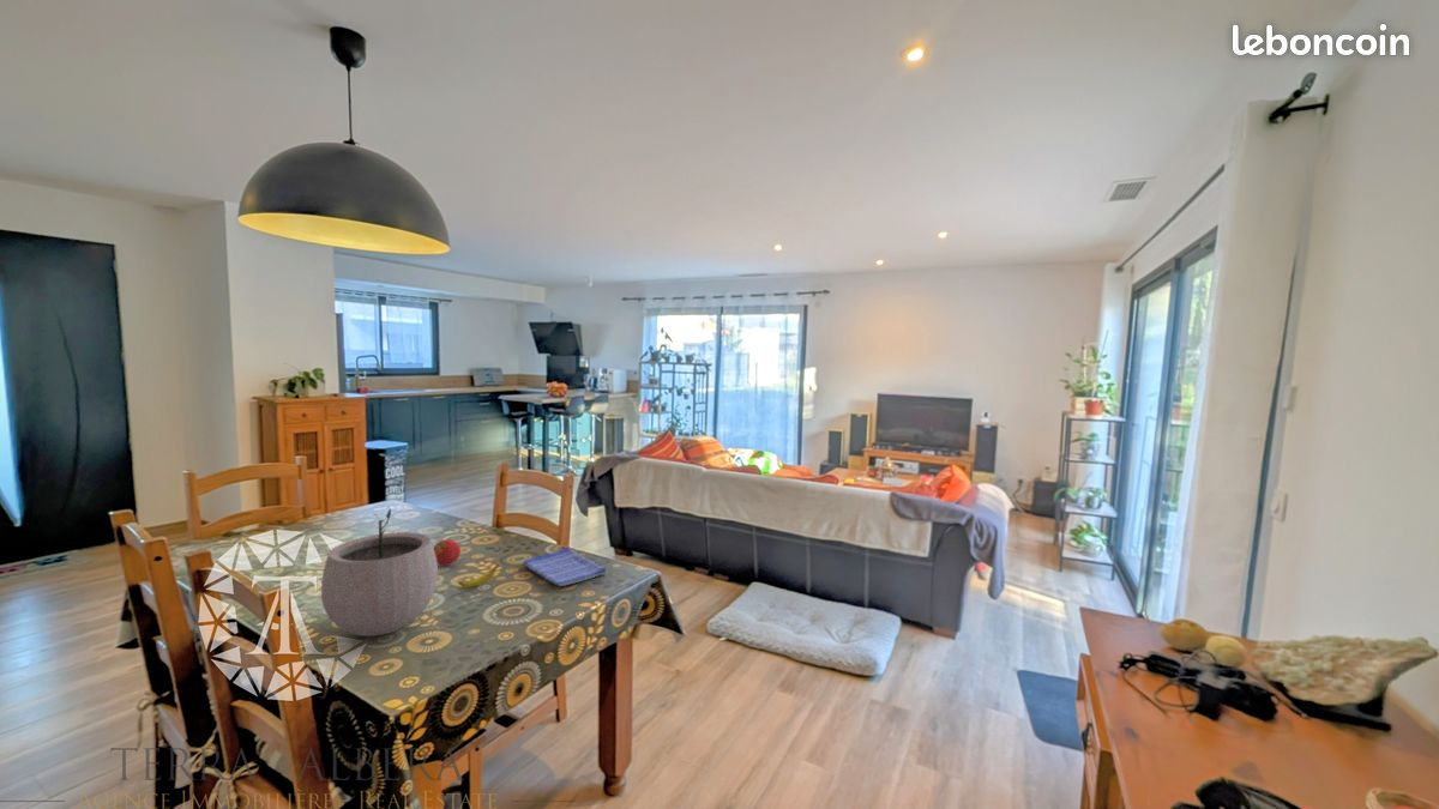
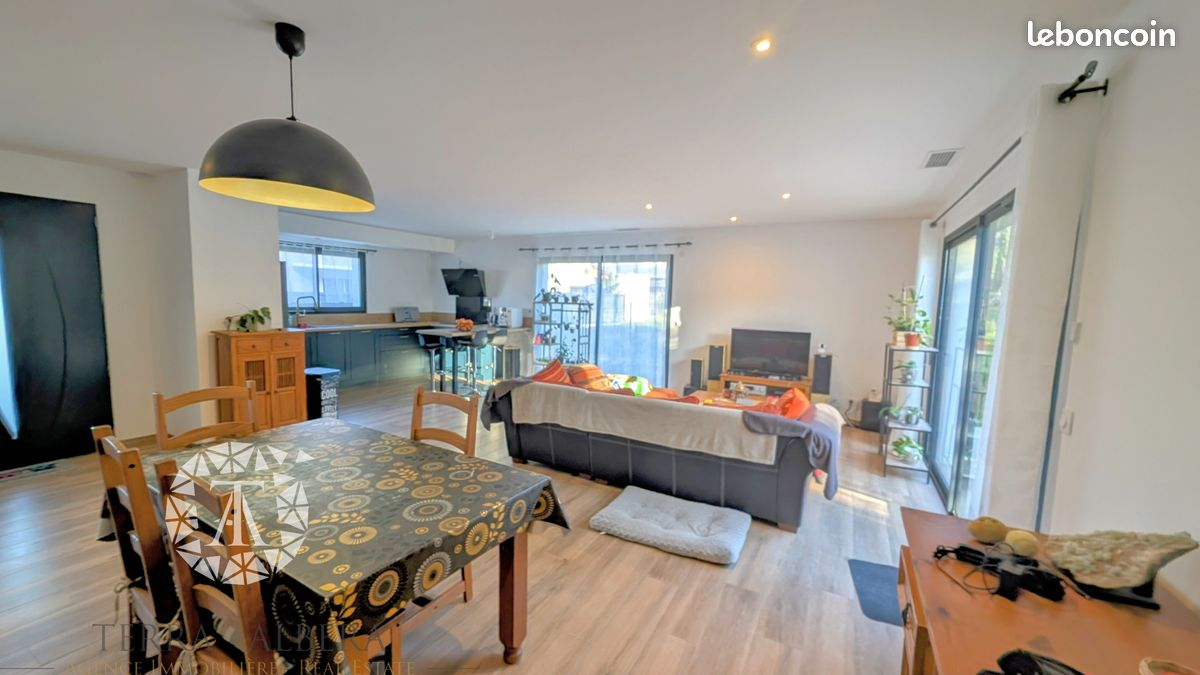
- fruit [433,538,462,567]
- plant pot [320,507,439,638]
- banana [457,562,500,588]
- dish towel [522,545,608,587]
